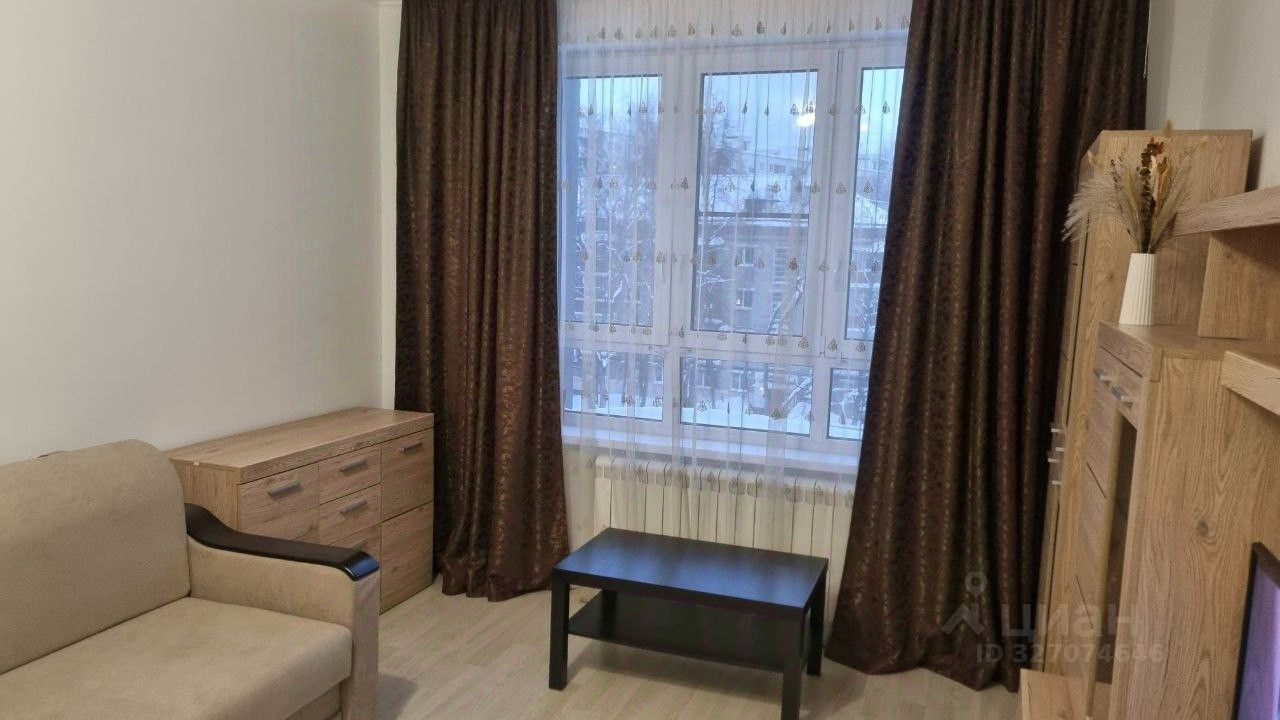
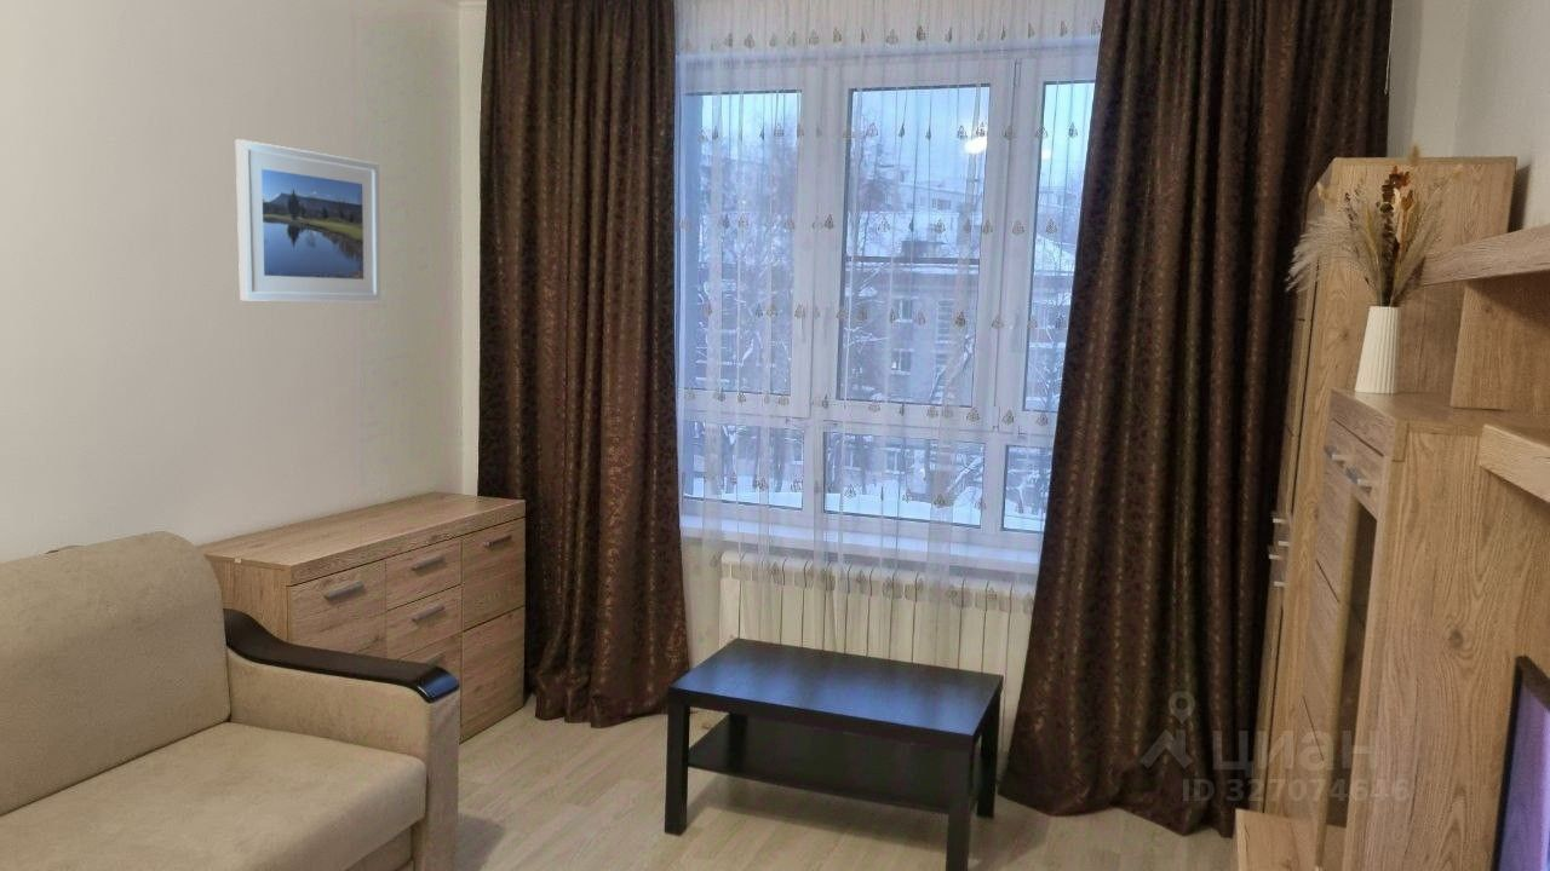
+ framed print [235,138,381,302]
